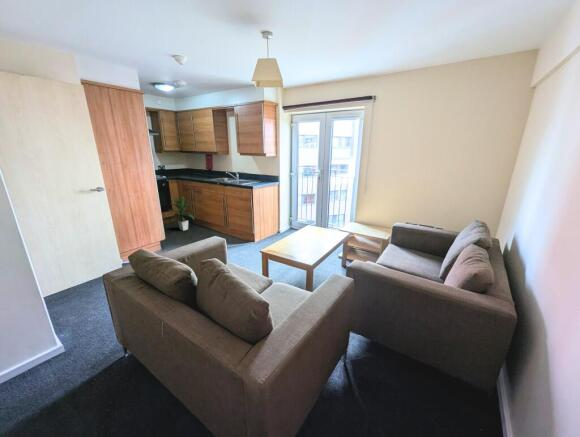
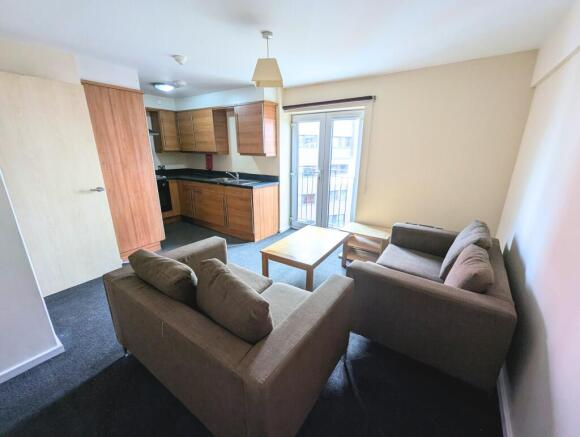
- indoor plant [167,196,195,232]
